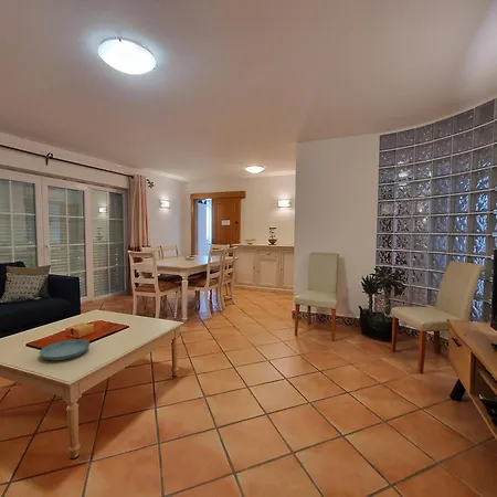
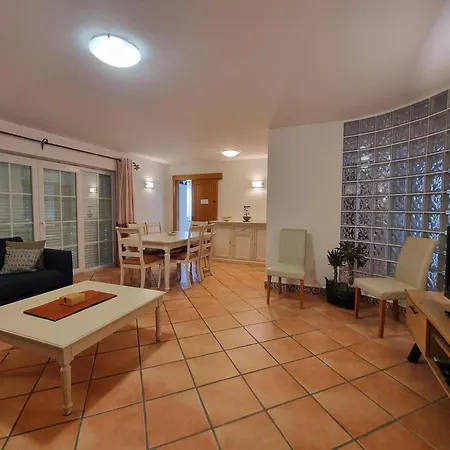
- saucer [39,339,91,361]
